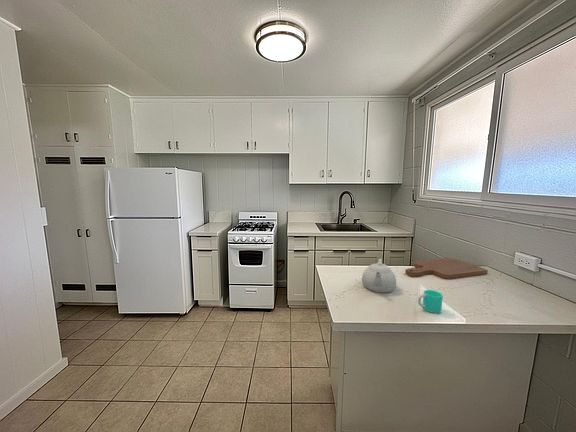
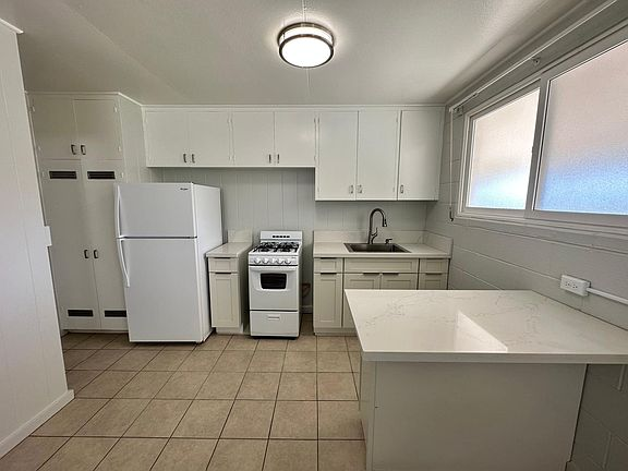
- cup [417,289,444,314]
- cutting board [404,256,489,280]
- teapot [361,258,397,294]
